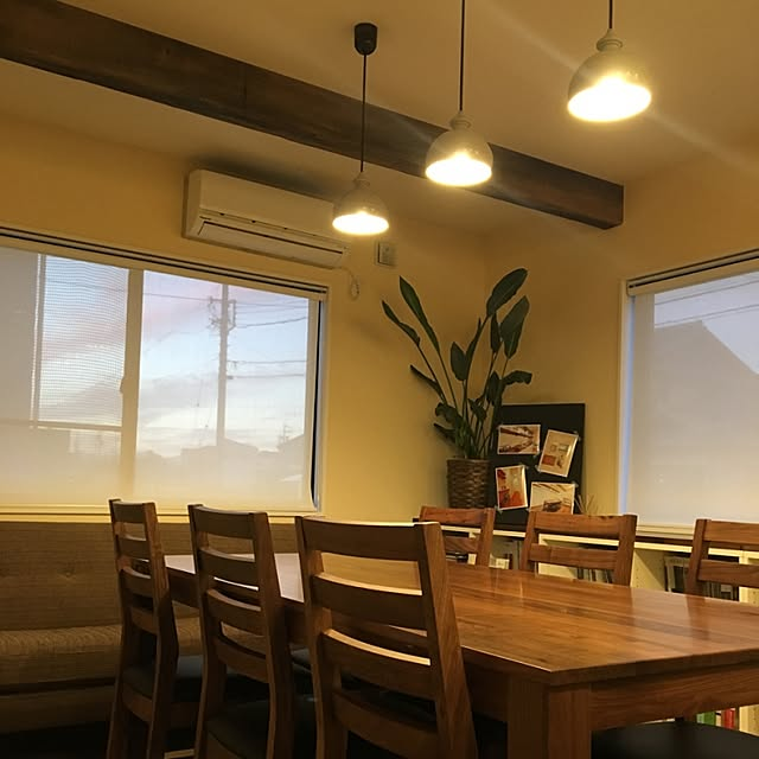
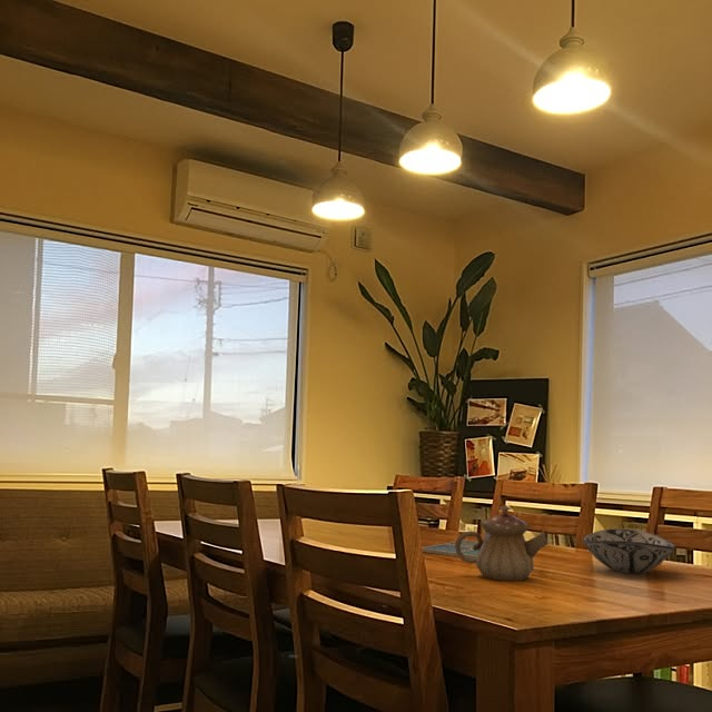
+ teapot [455,504,548,582]
+ decorative bowl [582,527,676,575]
+ drink coaster [421,540,478,558]
